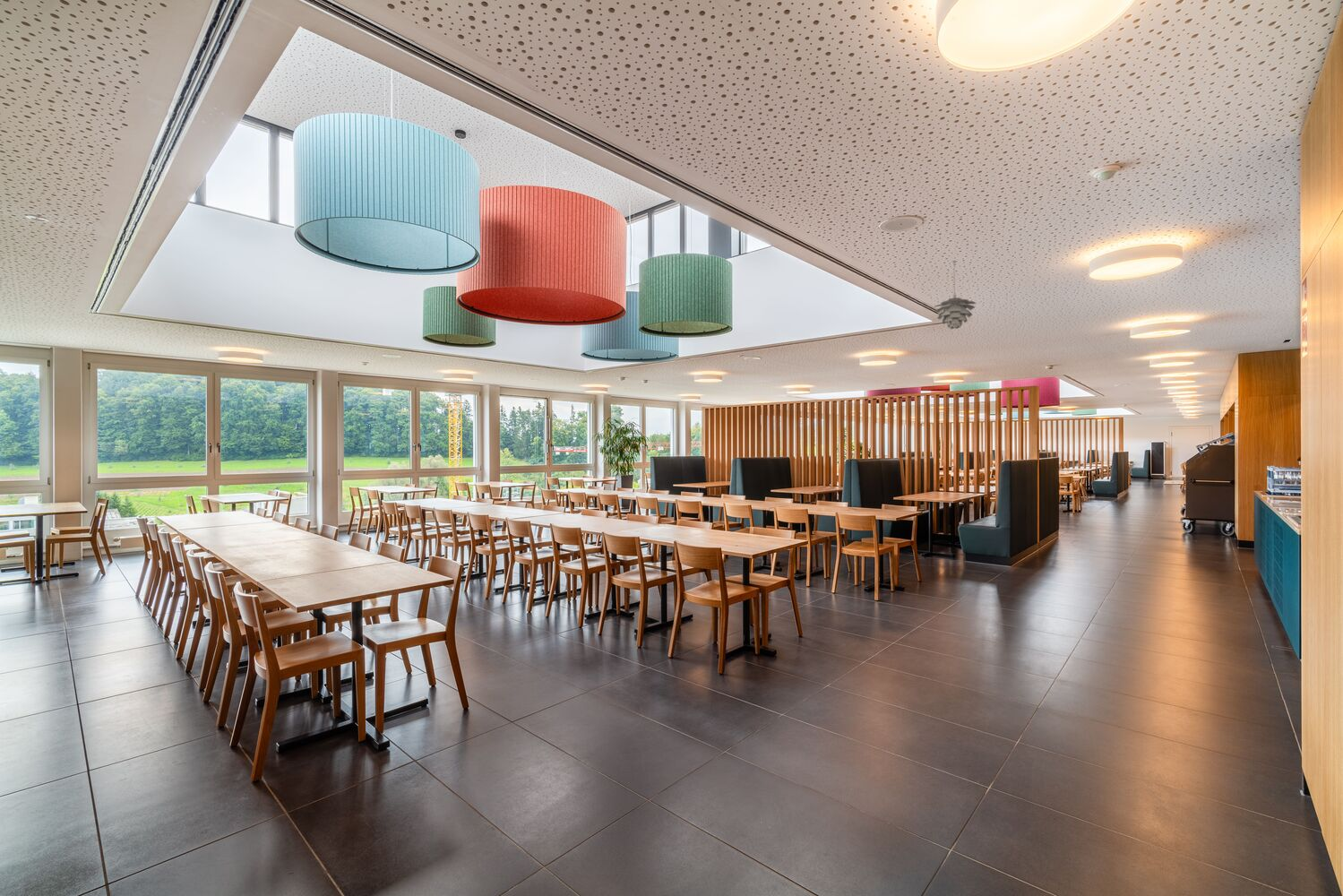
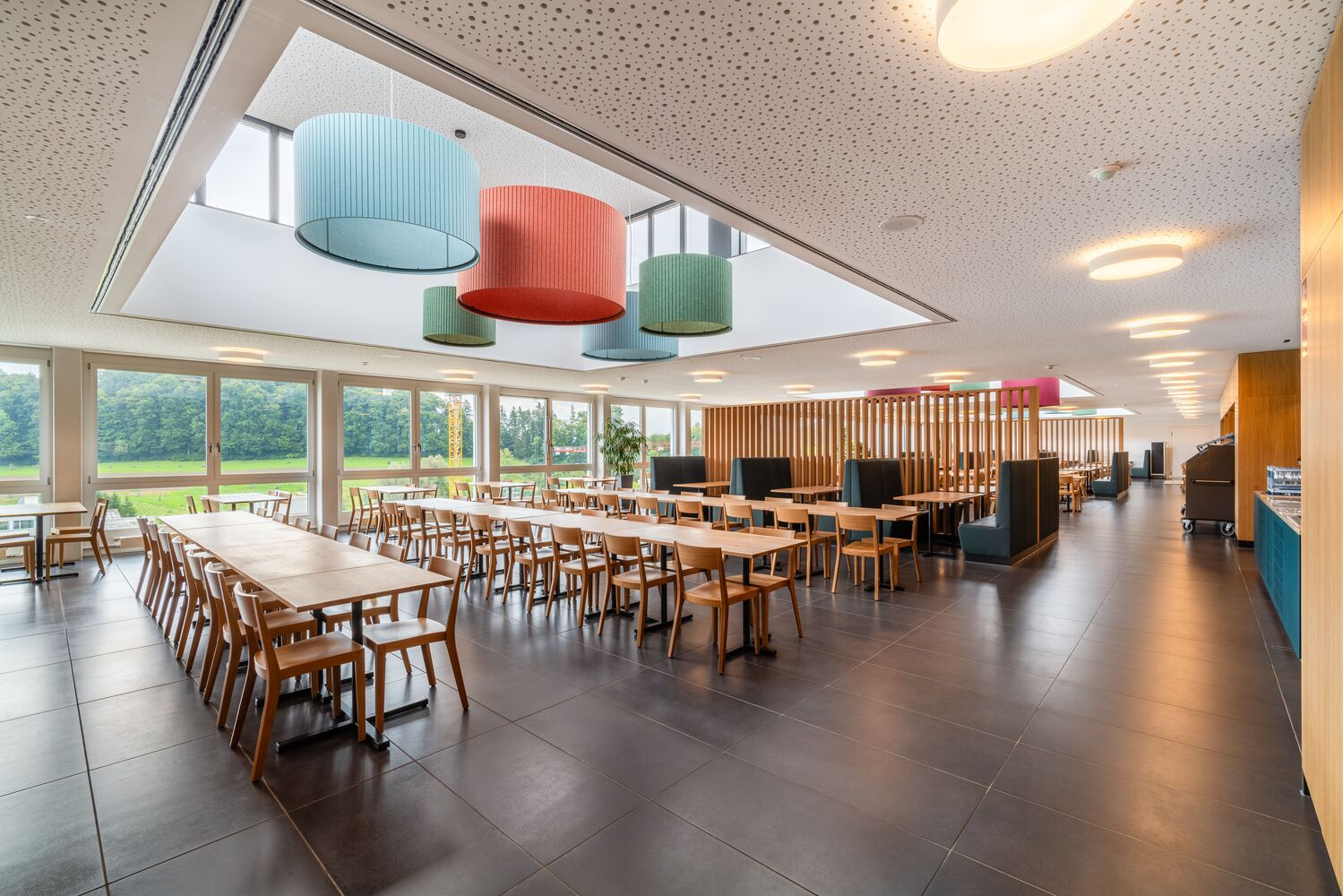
- pendant light [934,260,977,330]
